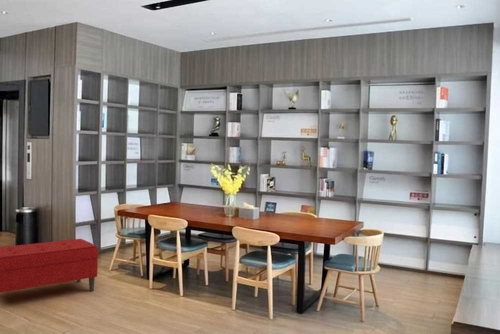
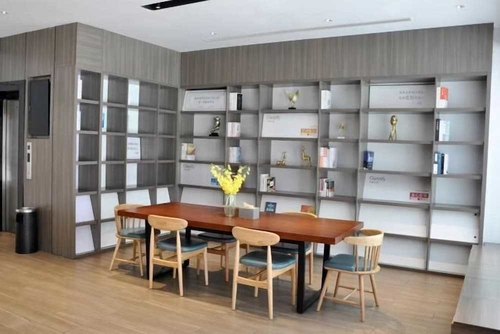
- bench [0,238,99,293]
